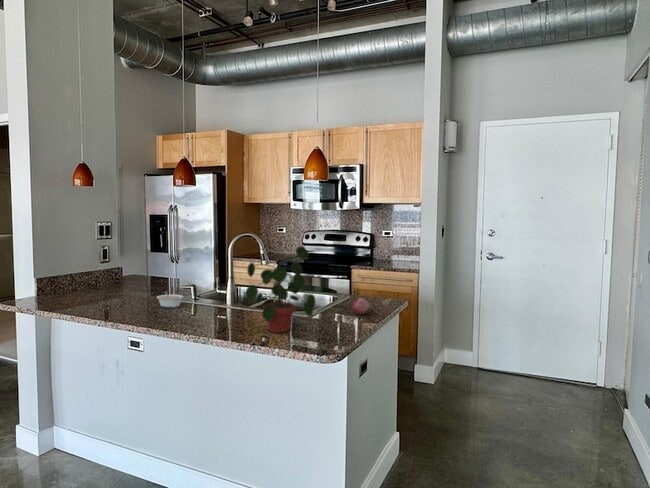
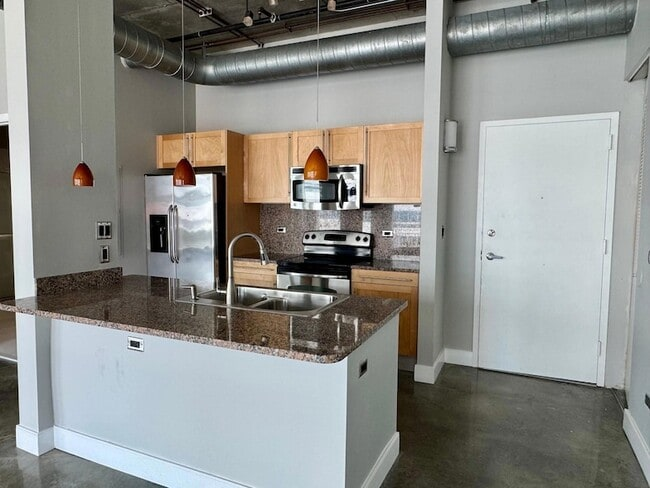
- fruit [351,297,371,315]
- legume [156,291,185,309]
- potted plant [244,245,316,334]
